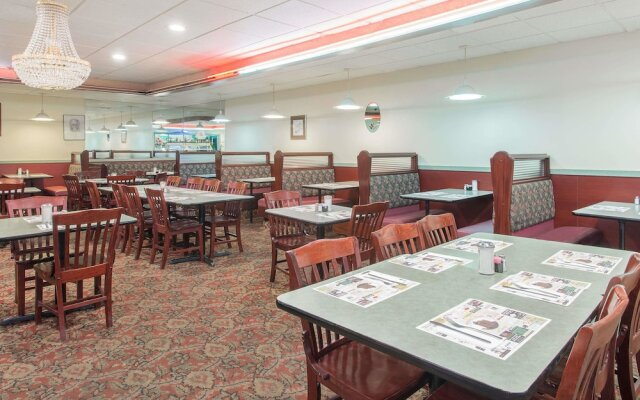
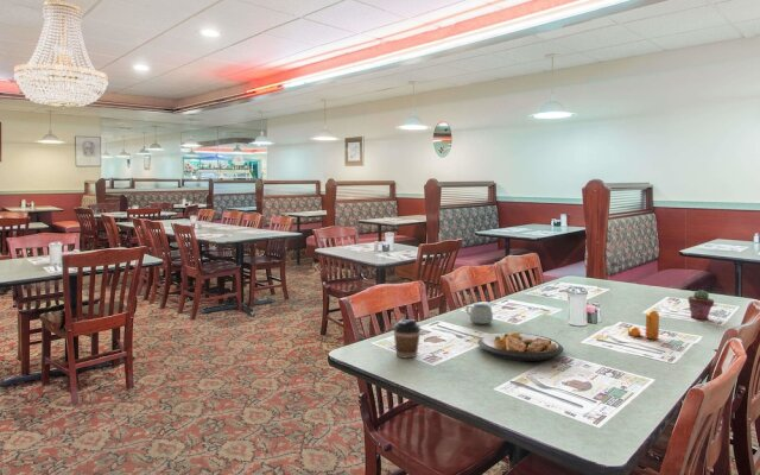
+ potted succulent [688,289,715,321]
+ mug [464,303,494,325]
+ pepper shaker [627,310,660,340]
+ plate [476,331,564,362]
+ coffee cup [392,318,422,359]
